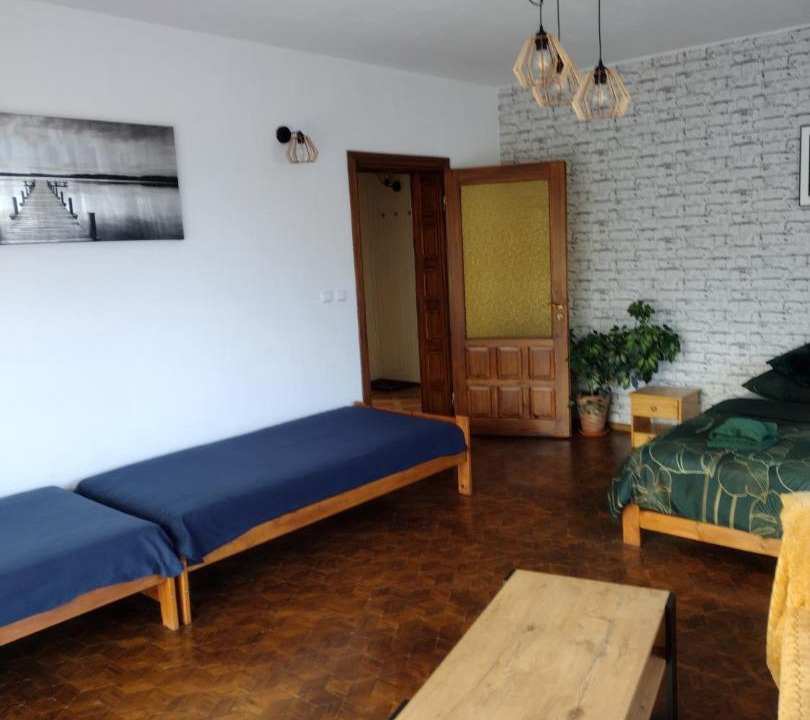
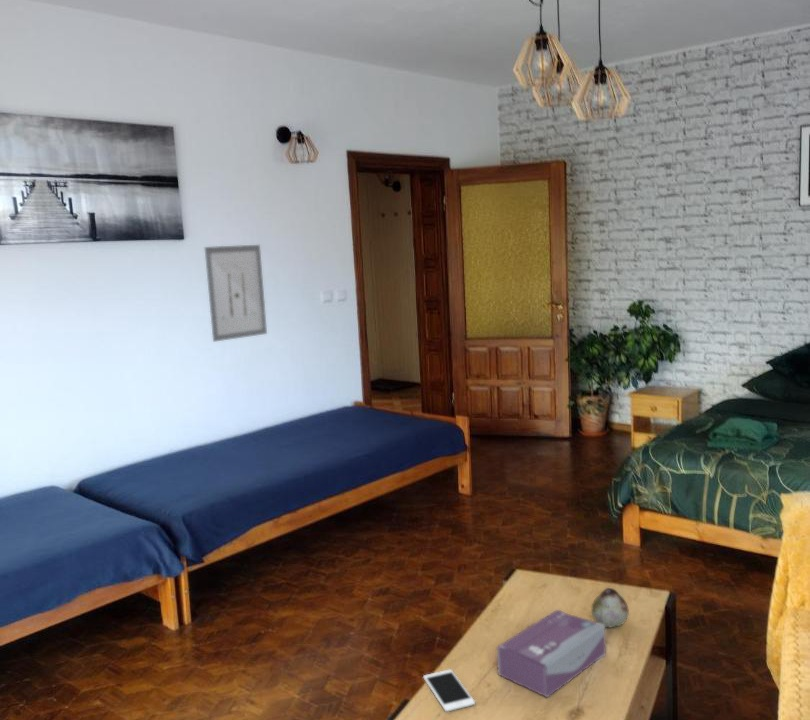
+ fruit [591,587,630,628]
+ wall art [204,244,268,343]
+ cell phone [422,669,476,713]
+ tissue box [496,609,606,699]
